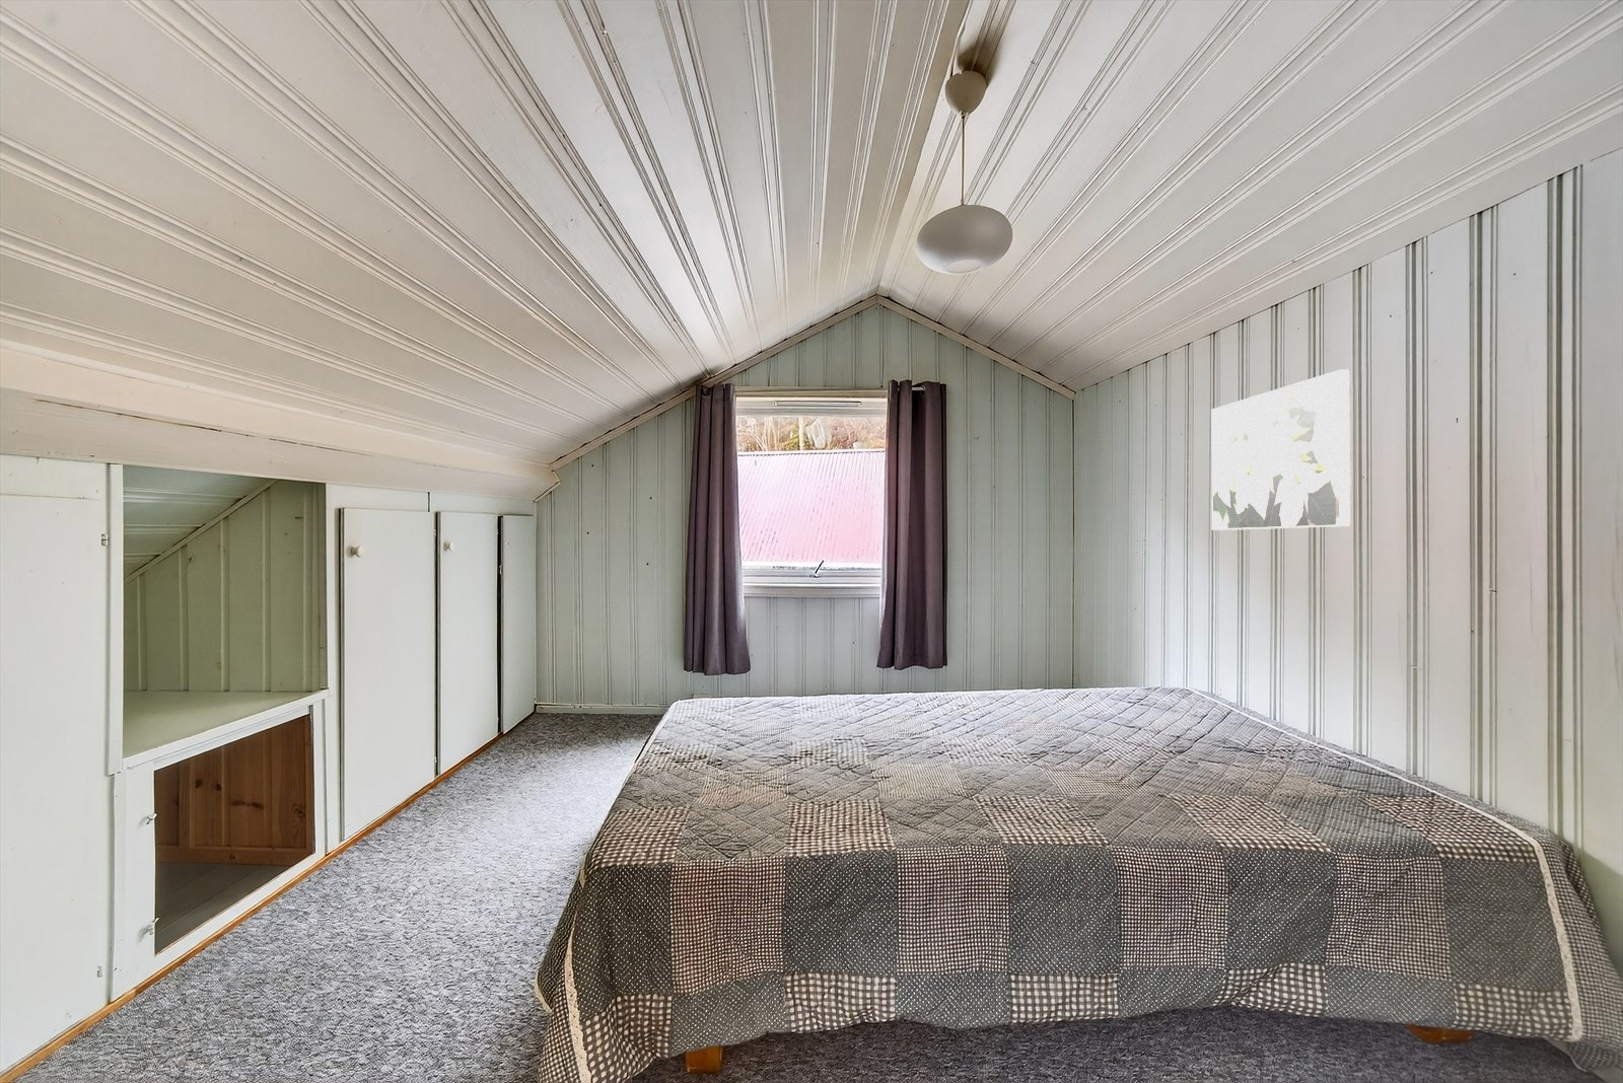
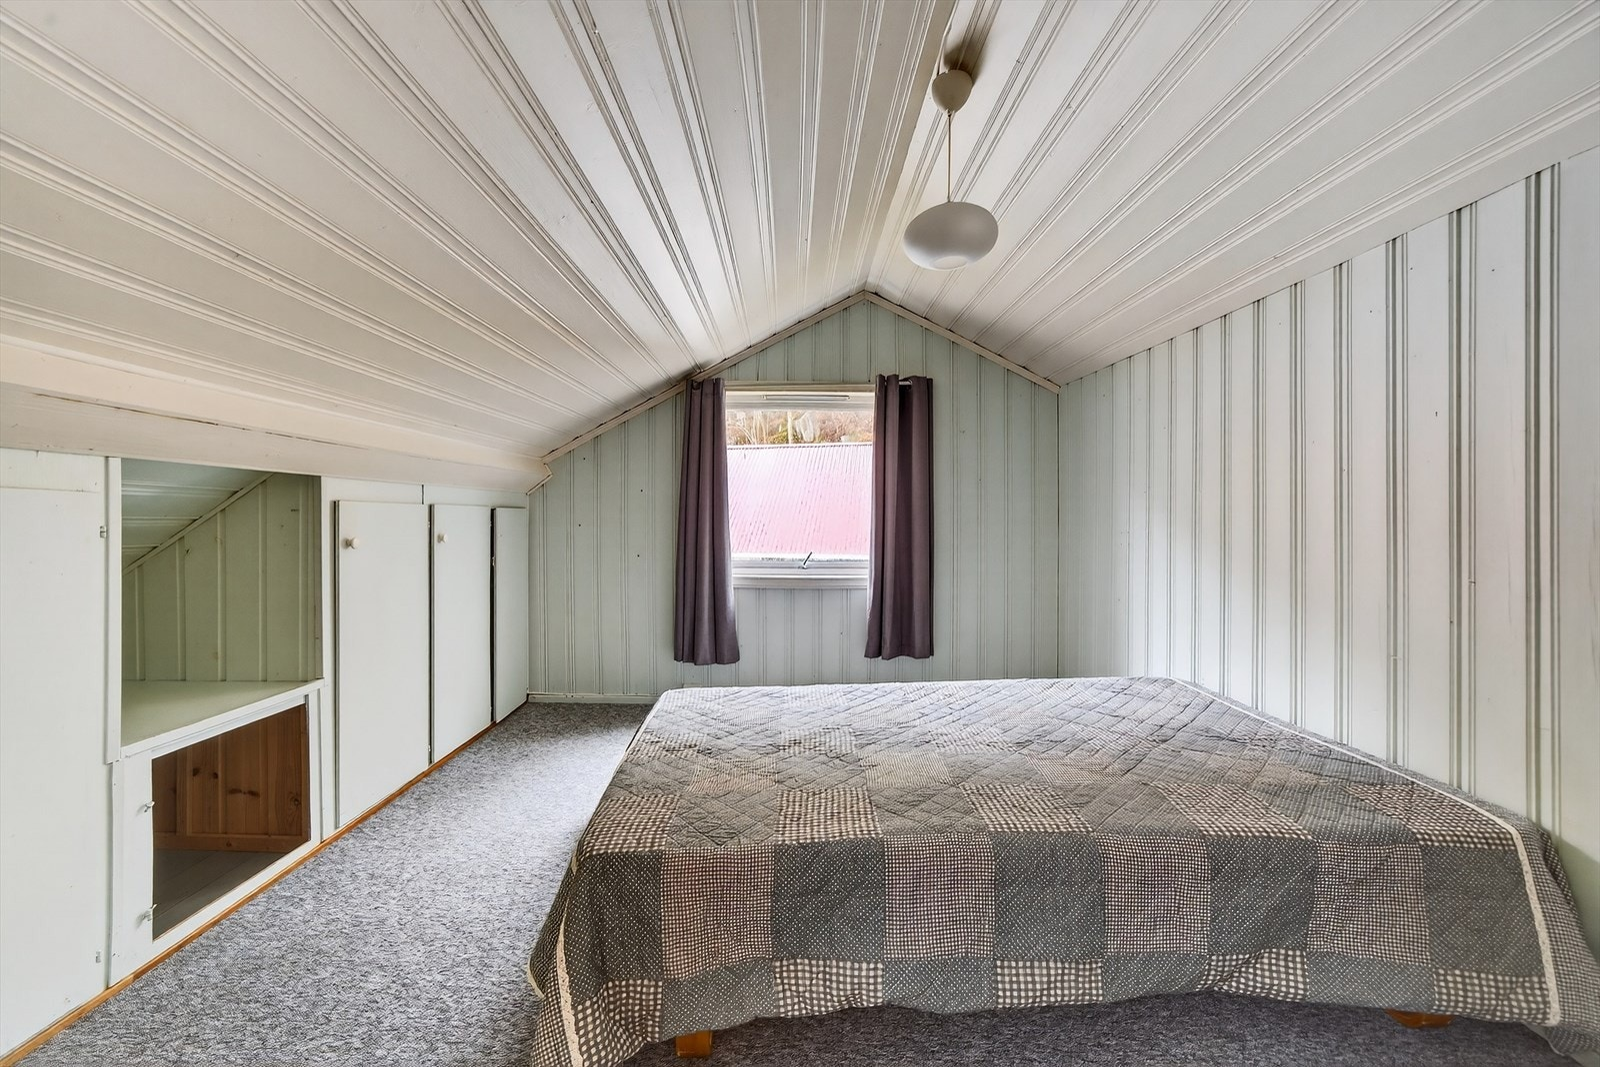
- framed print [1210,369,1352,532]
